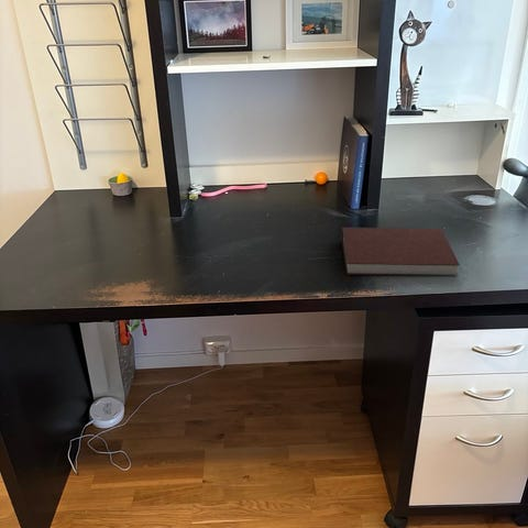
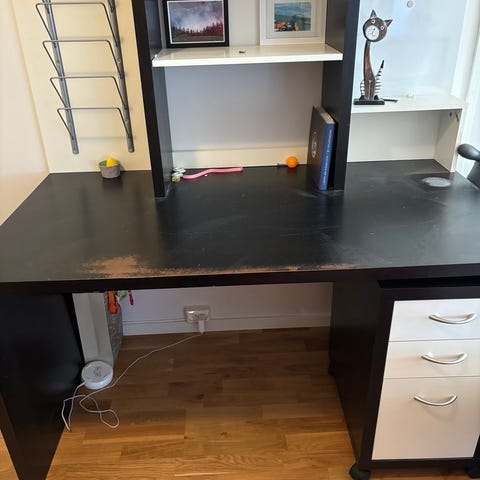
- notebook [341,227,461,276]
